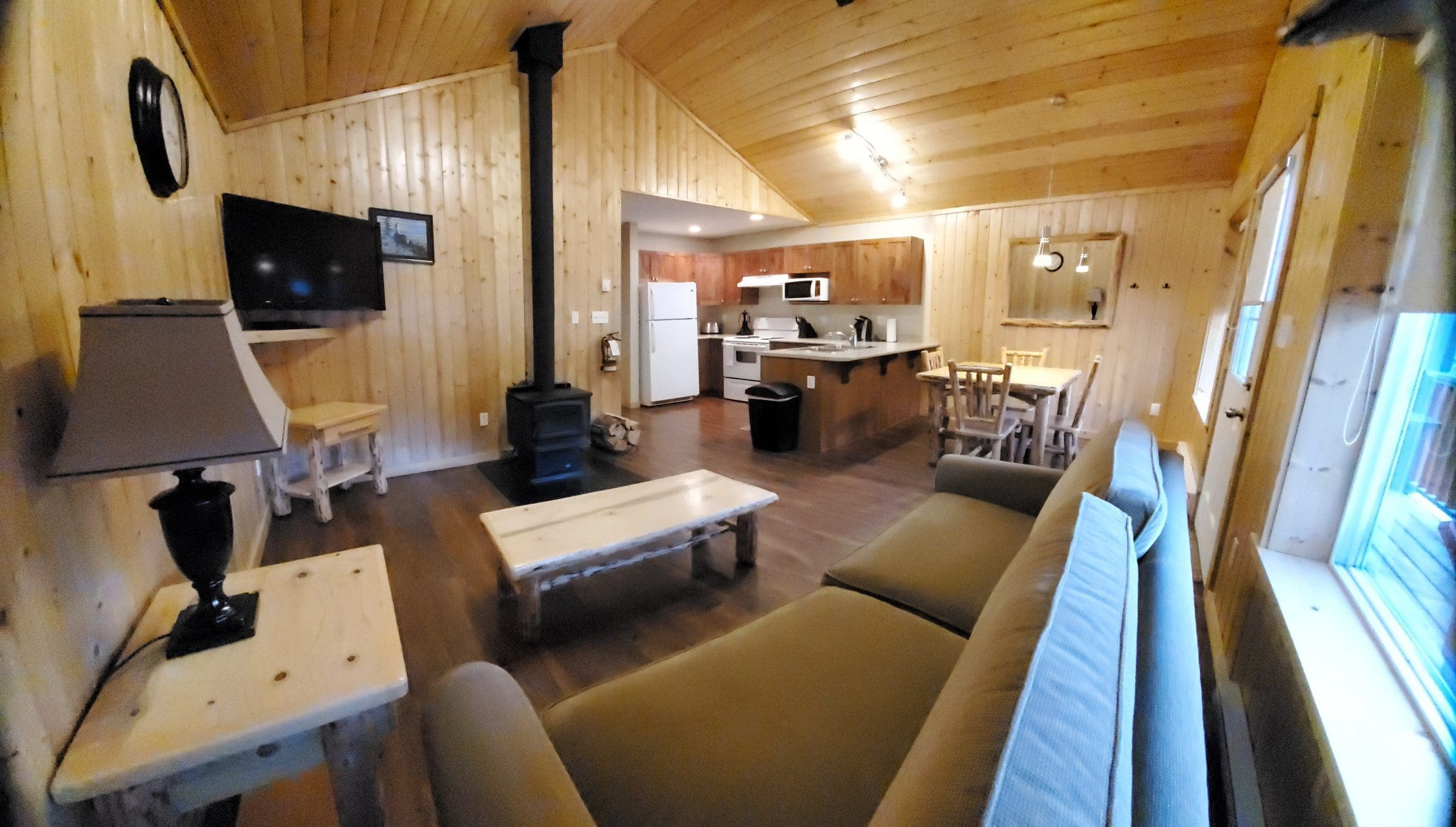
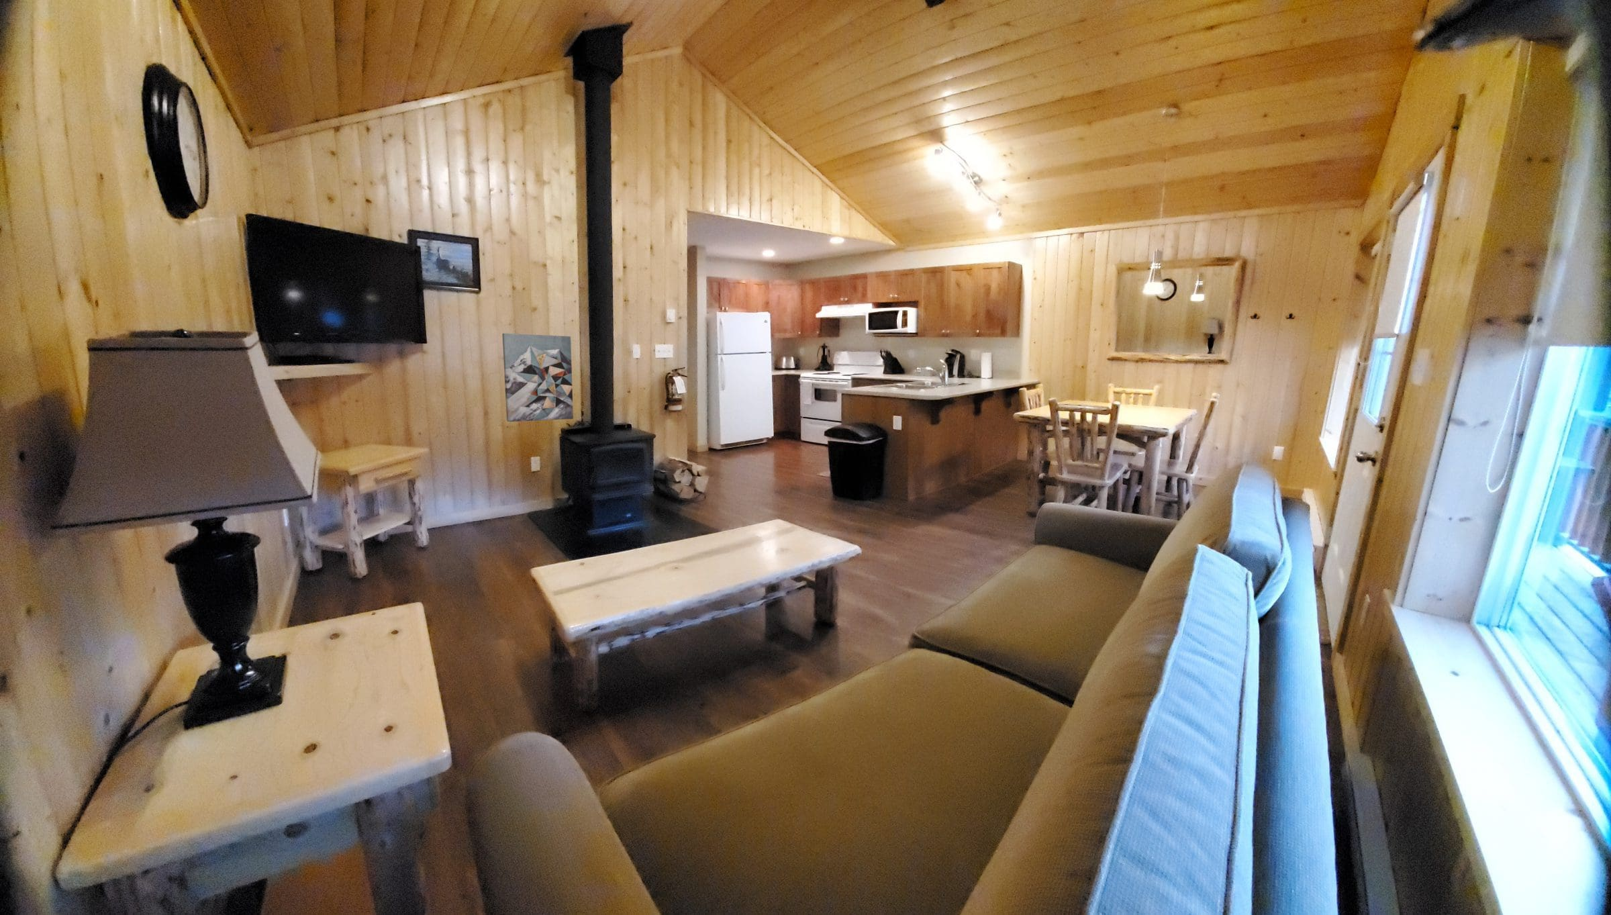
+ wall art [502,333,574,423]
